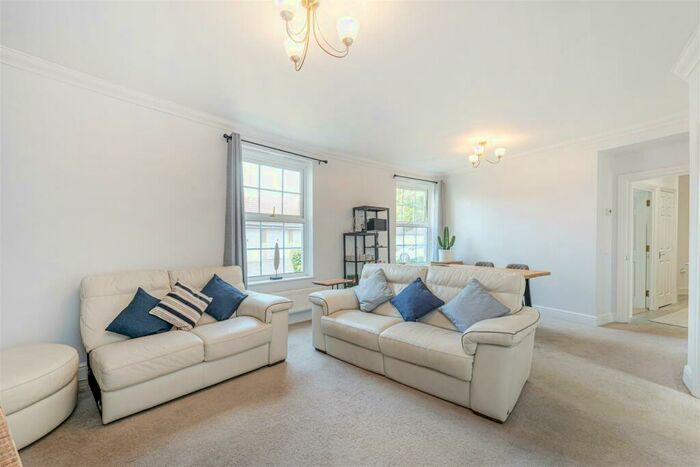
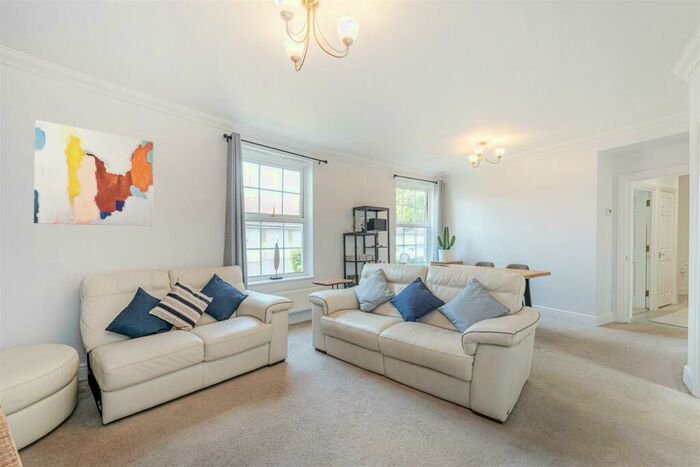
+ wall art [33,119,155,227]
